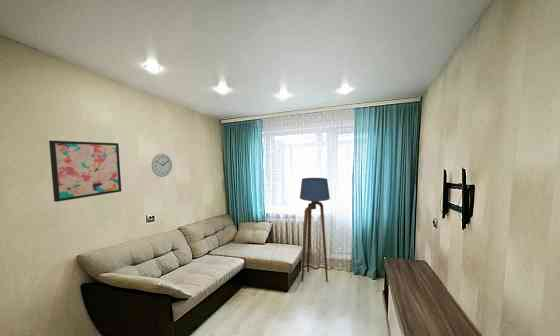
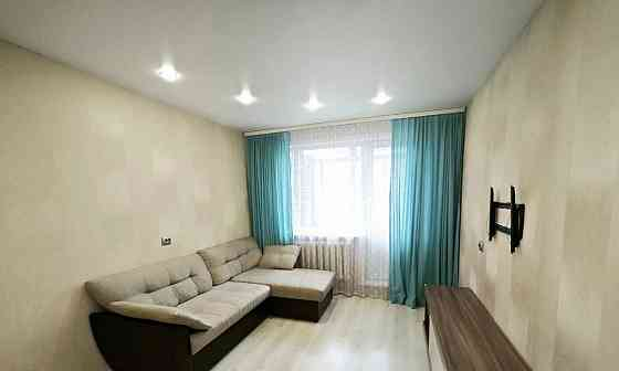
- floor lamp [299,177,331,283]
- wall art [48,140,122,203]
- wall clock [151,153,173,178]
